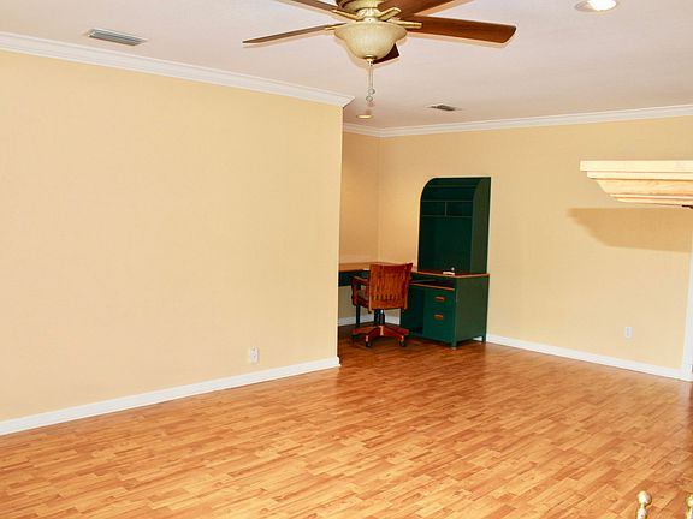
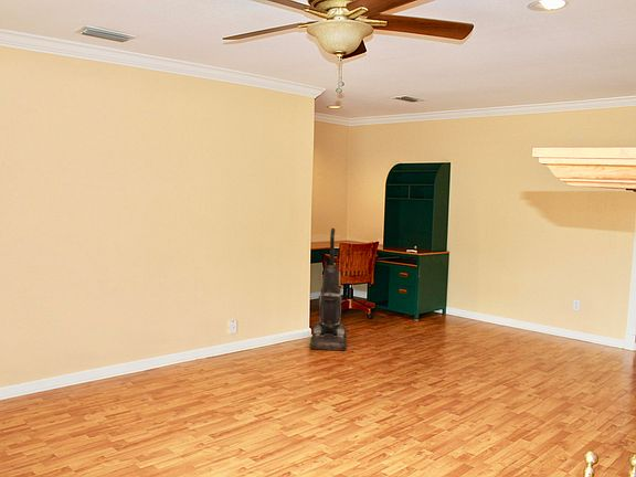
+ vacuum cleaner [309,227,347,351]
